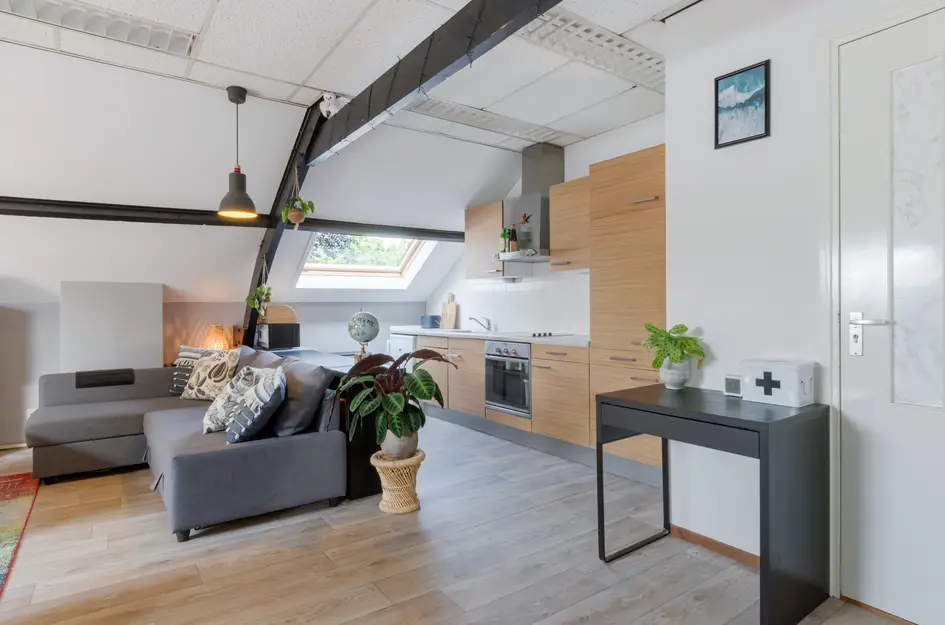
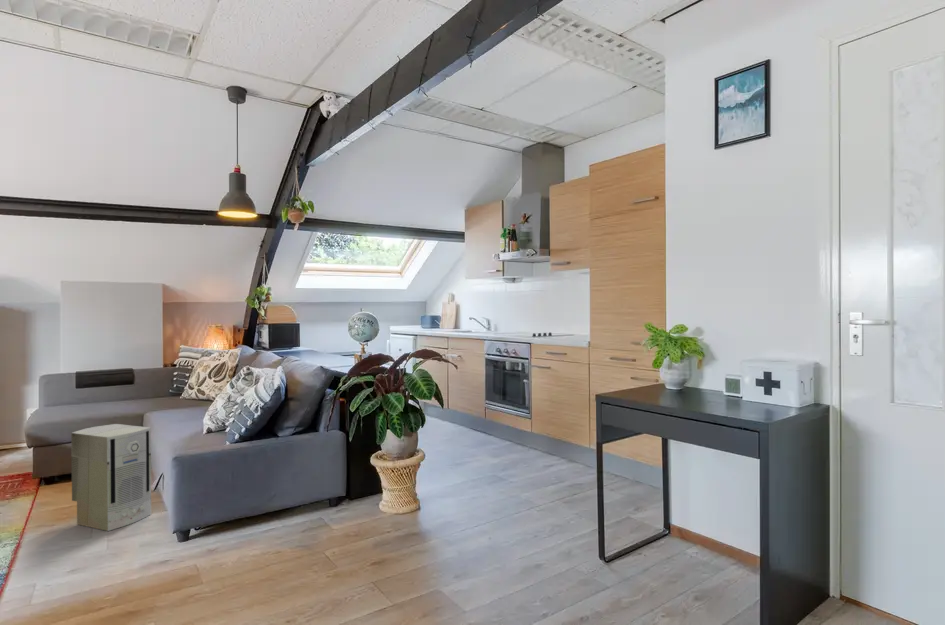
+ air purifier [70,423,152,532]
